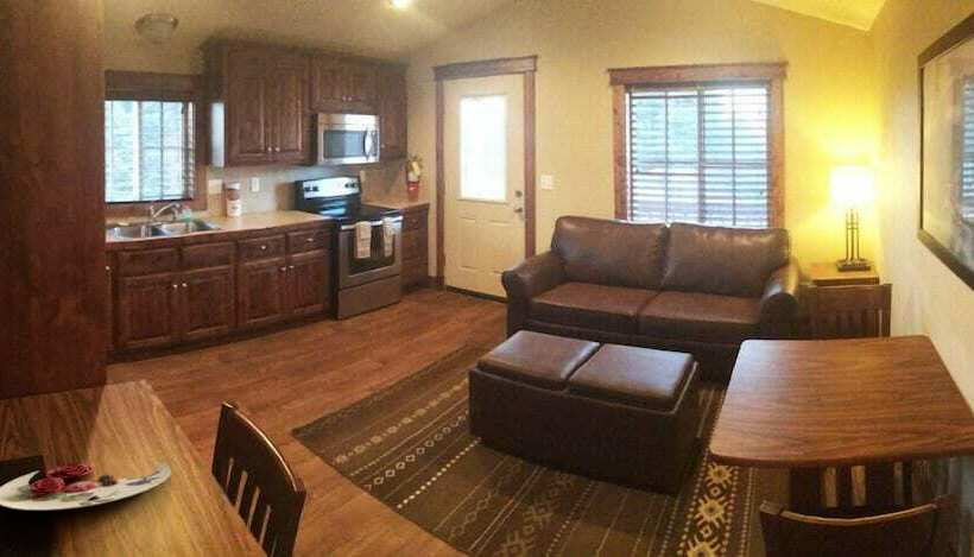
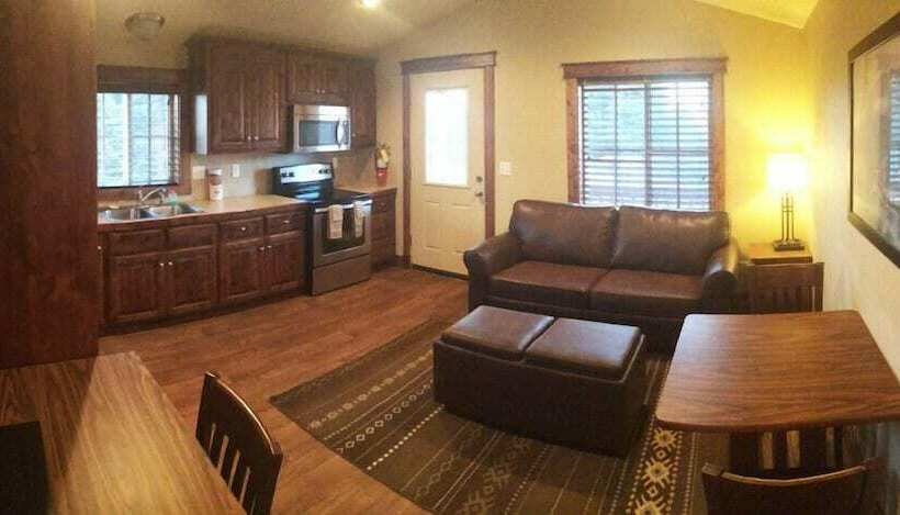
- plate [0,460,172,512]
